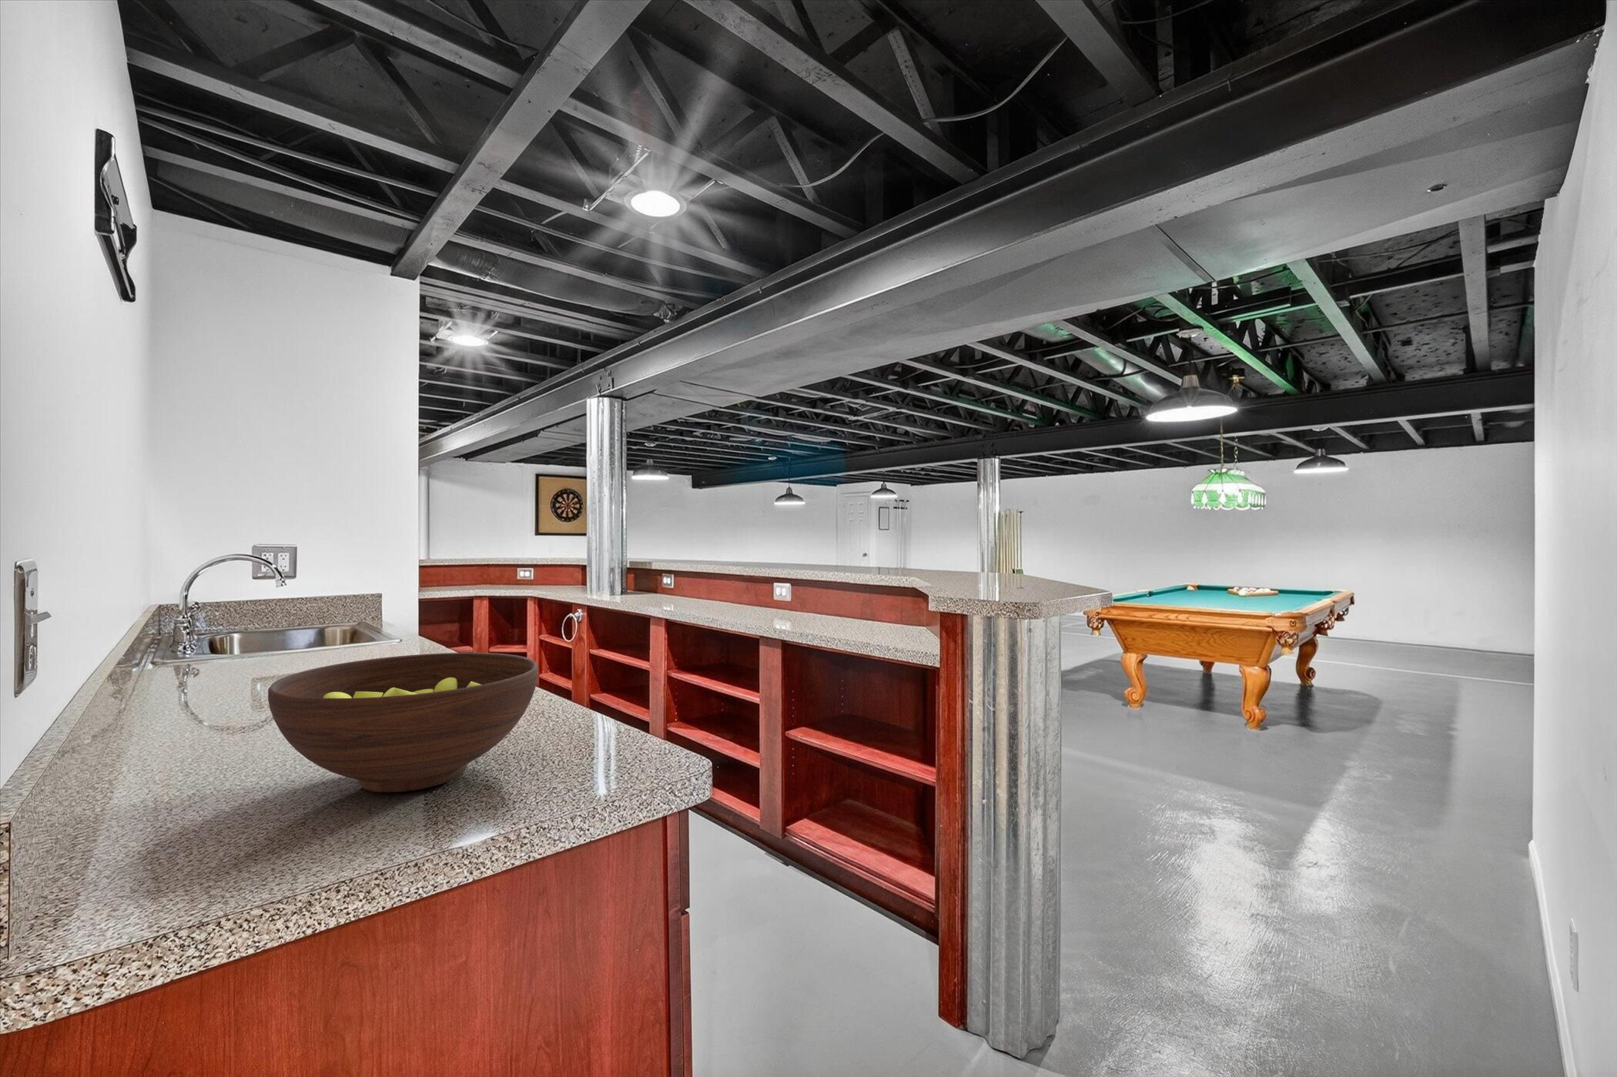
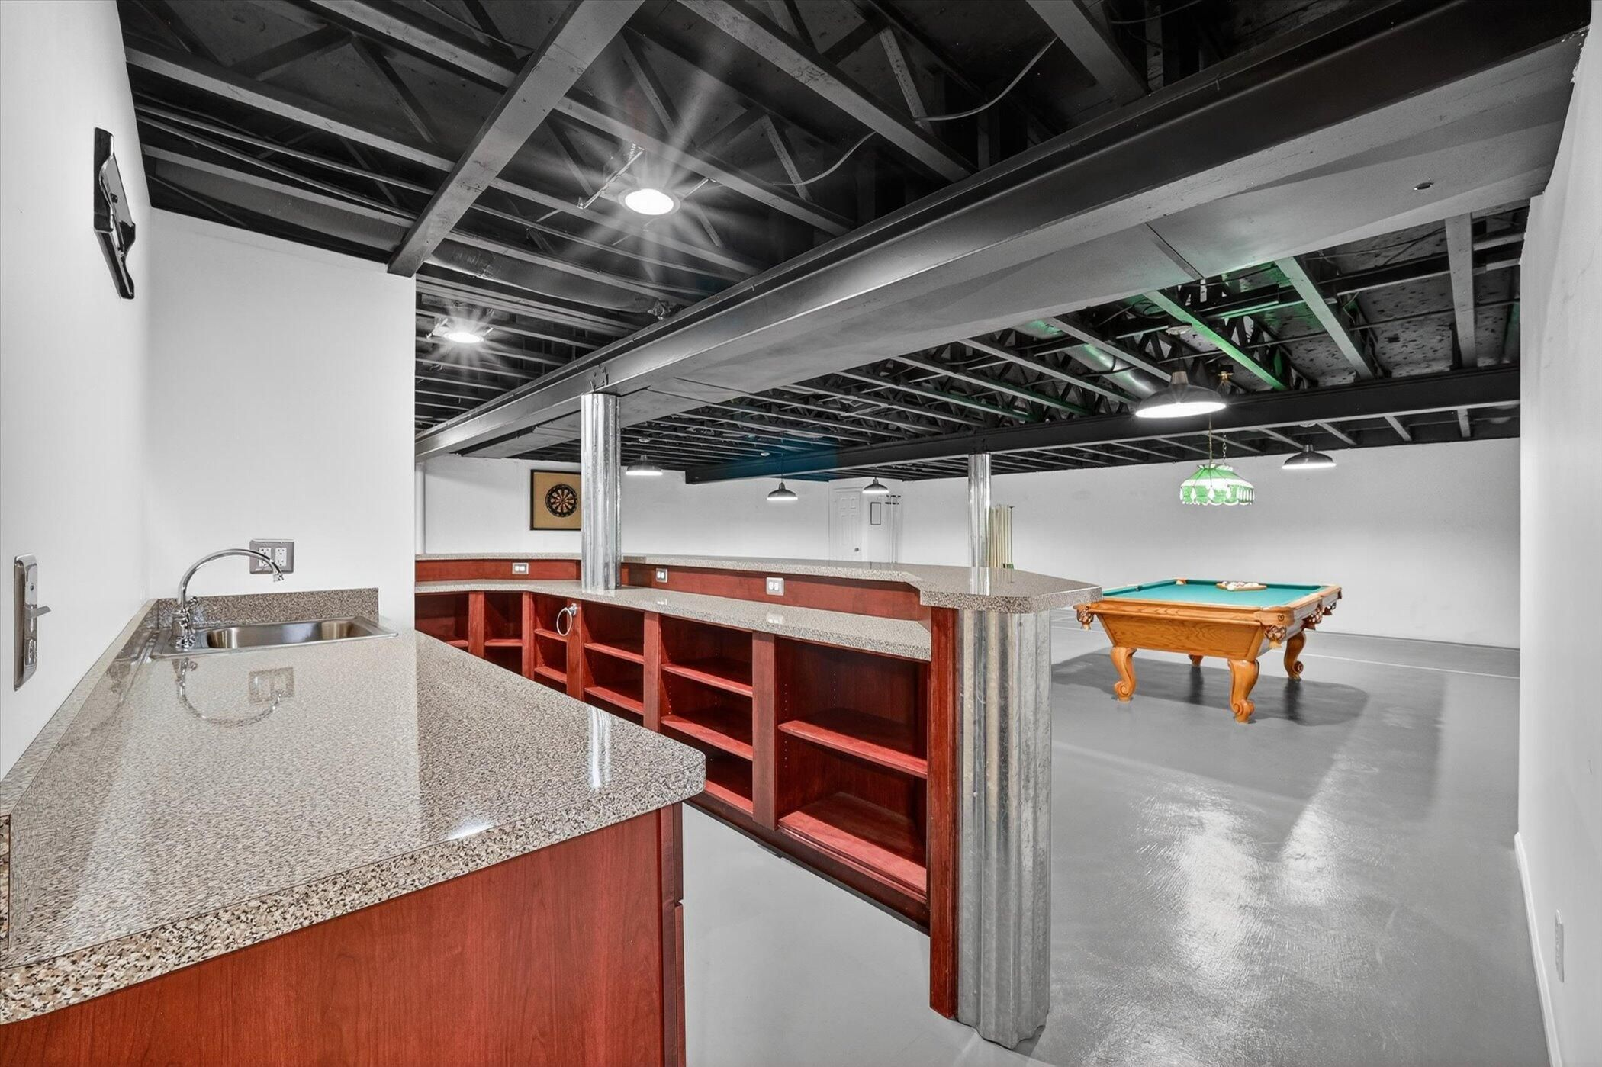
- fruit bowl [267,651,539,793]
